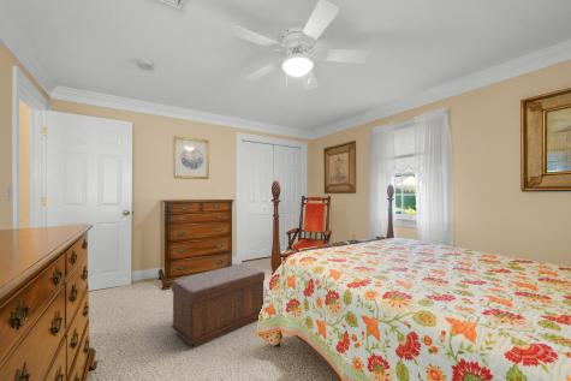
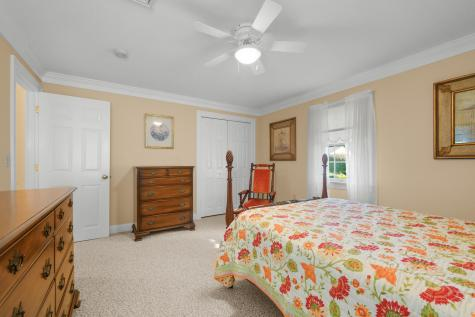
- bench [171,263,266,349]
